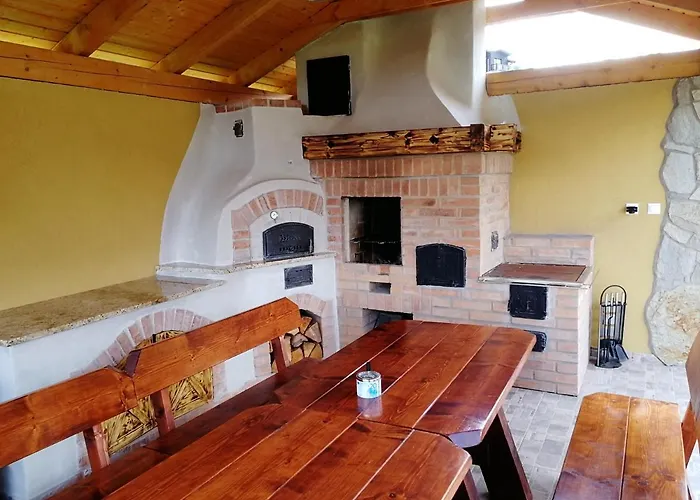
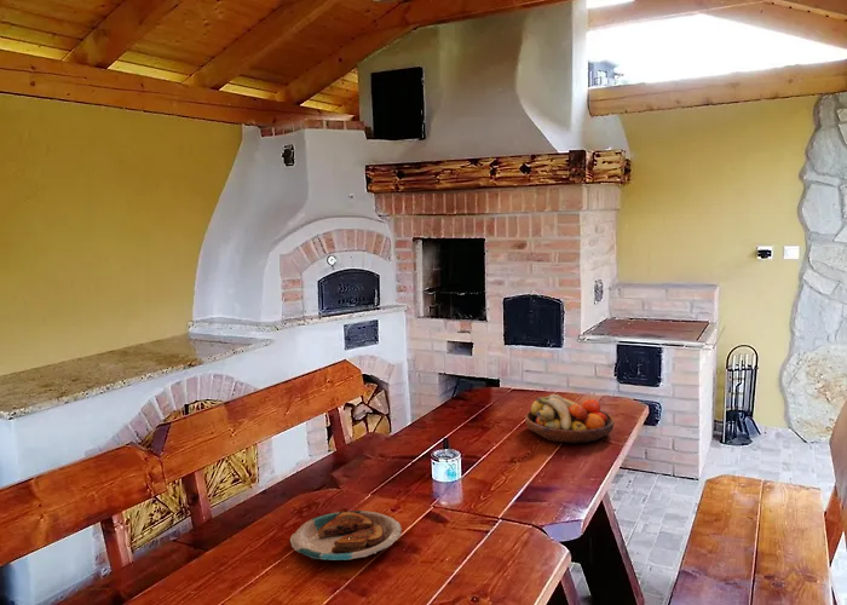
+ fruit bowl [524,393,616,444]
+ plate [288,509,403,561]
